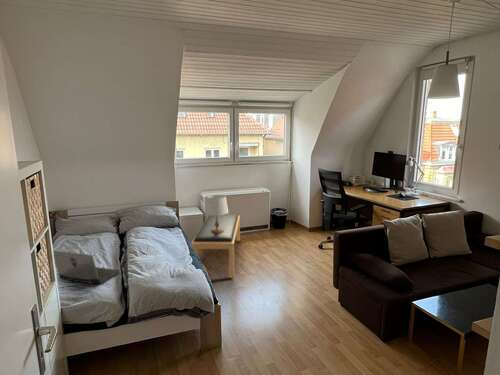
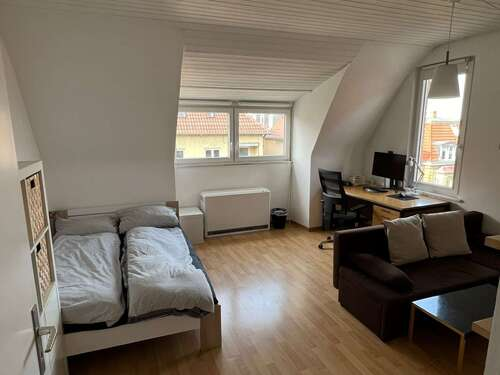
- table lamp [204,194,229,233]
- laptop [53,250,121,285]
- bench [190,213,241,278]
